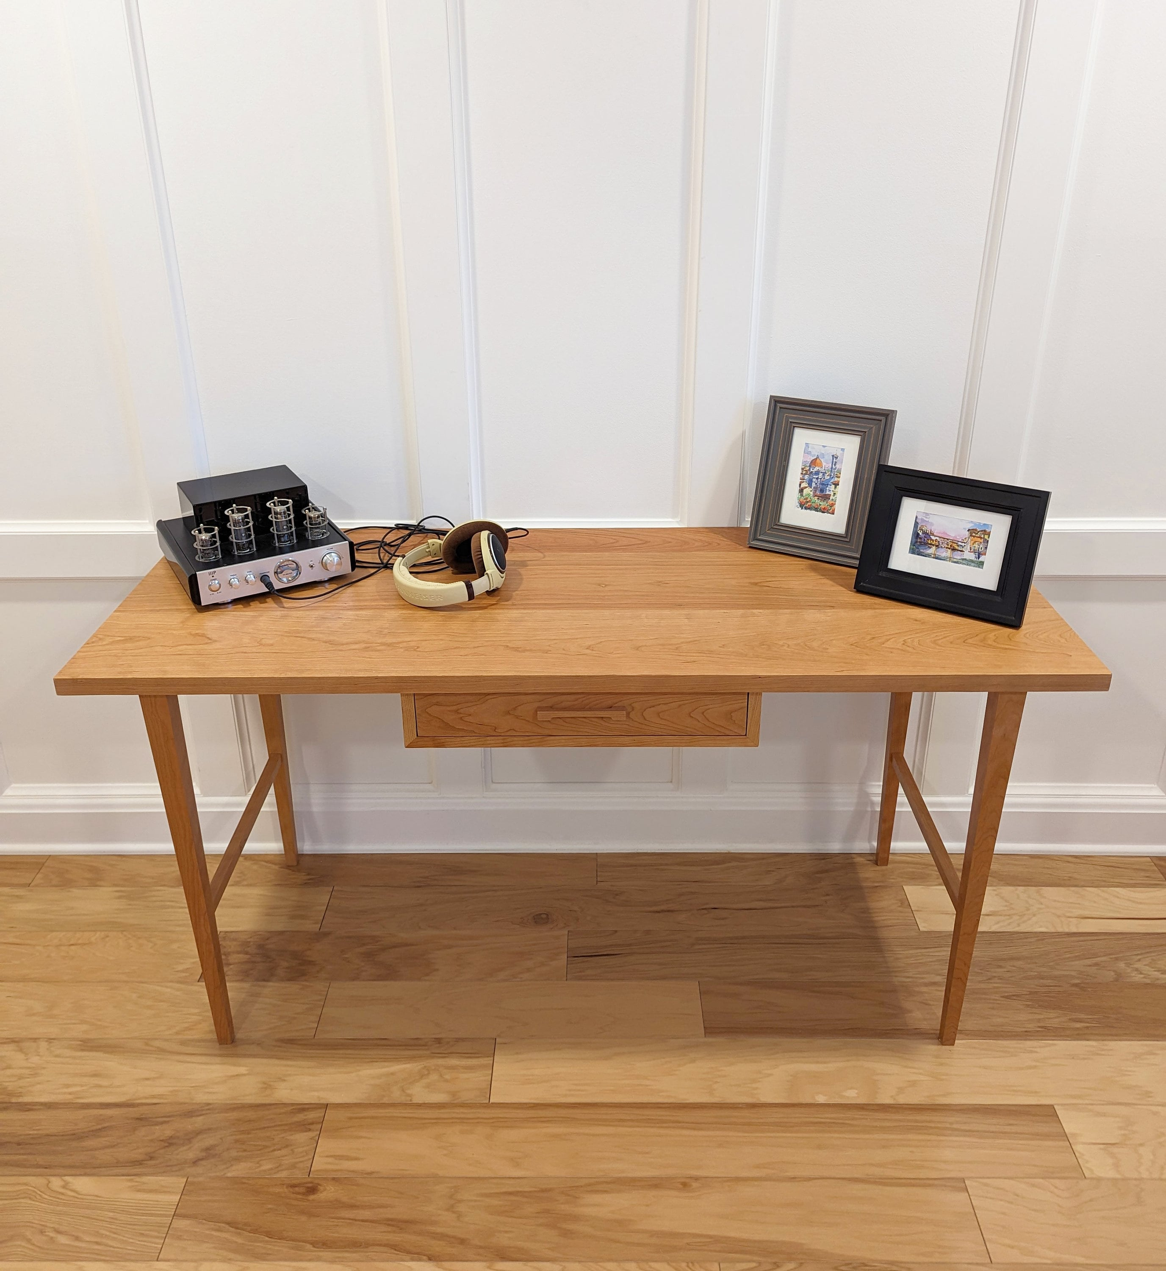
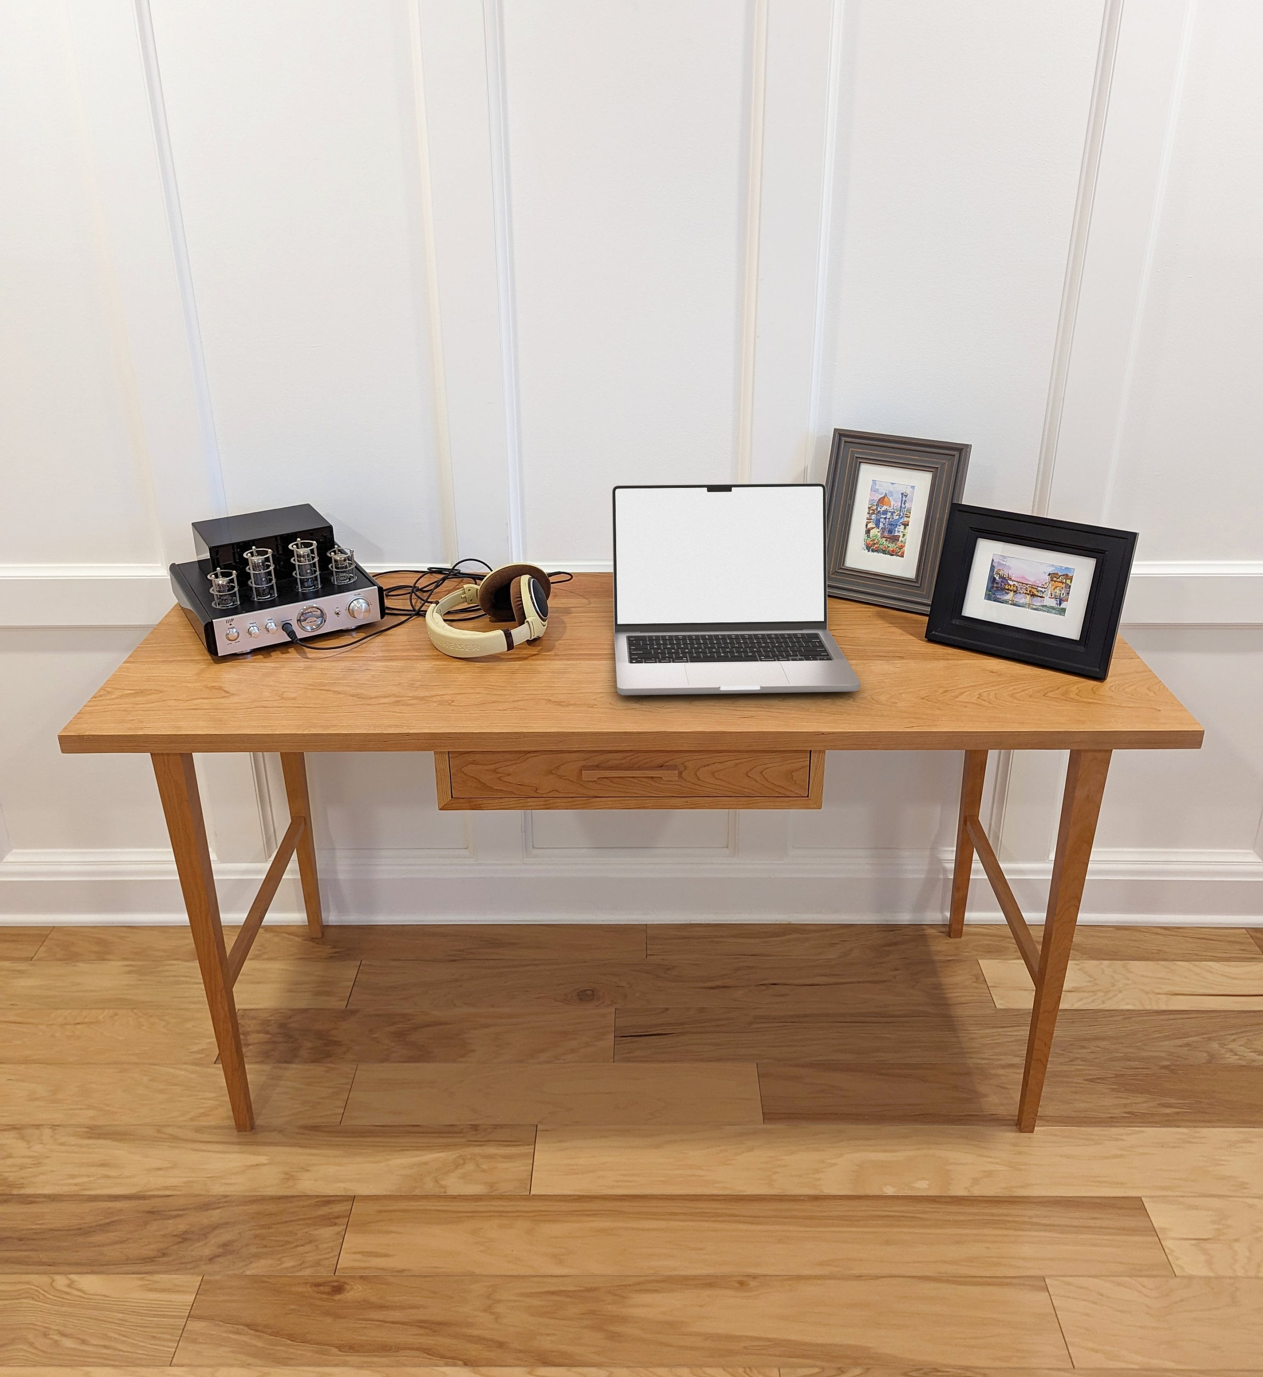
+ laptop [612,482,861,696]
